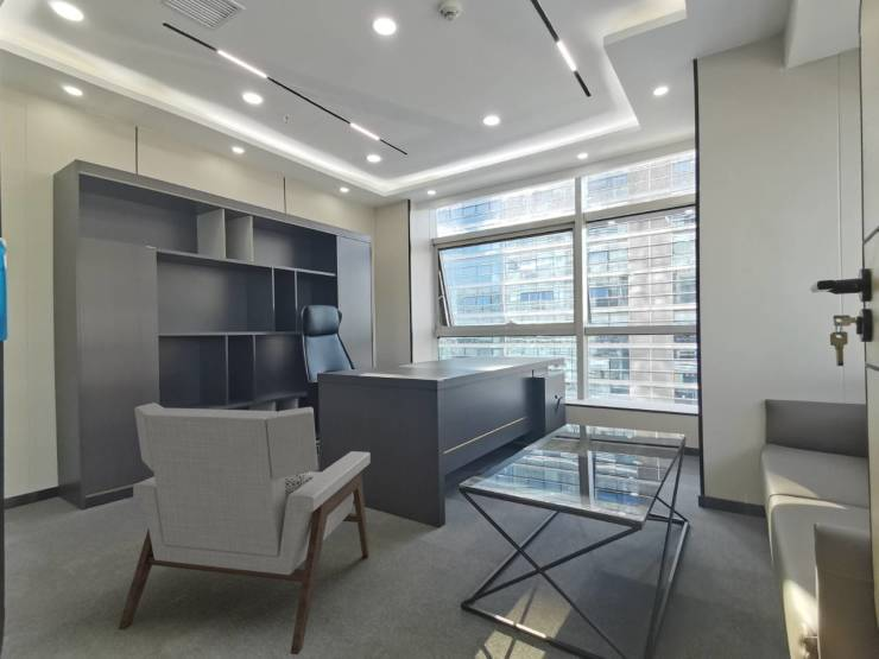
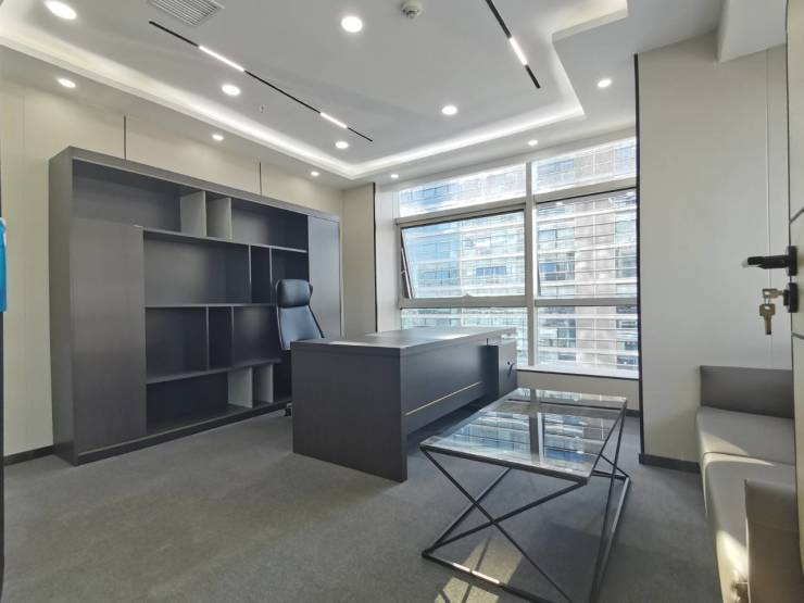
- armchair [118,401,372,655]
